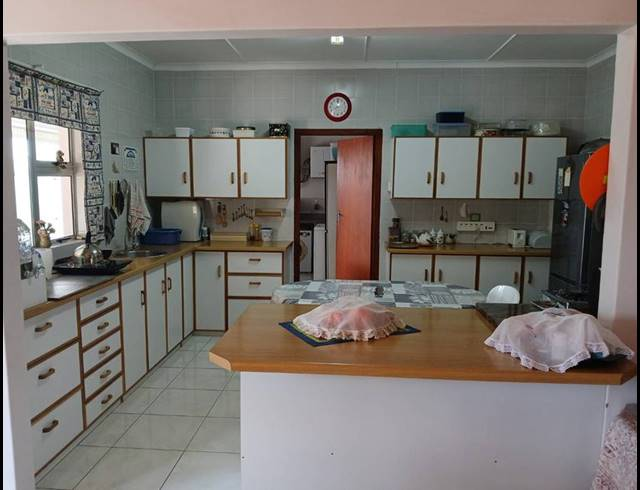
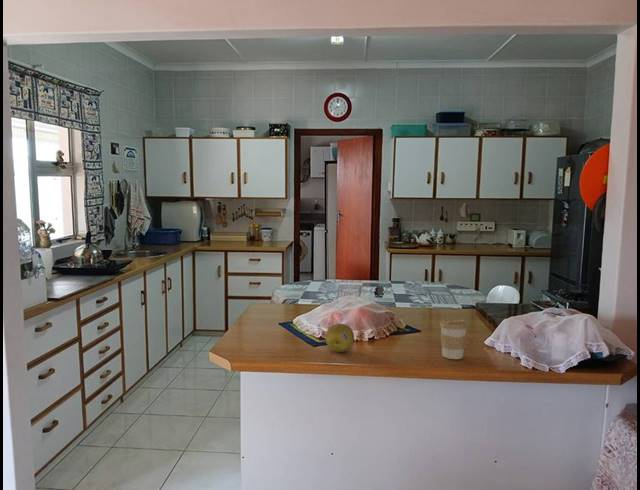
+ coffee cup [439,318,469,360]
+ fruit [324,323,355,353]
